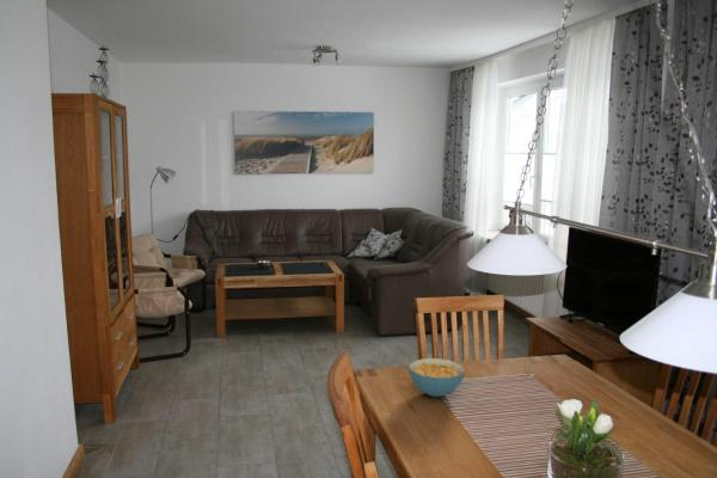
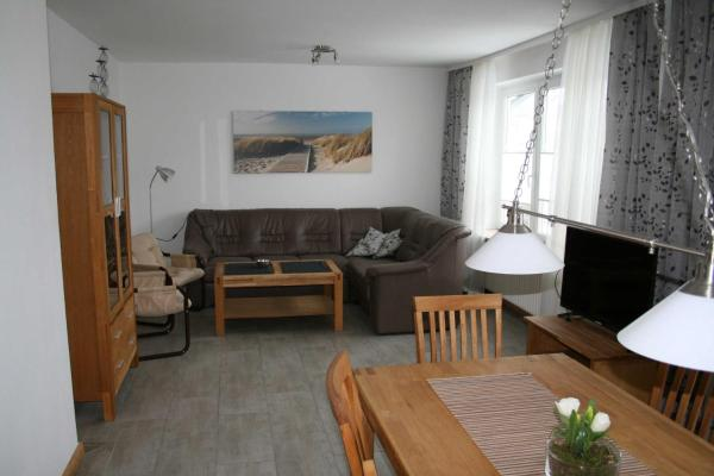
- cereal bowl [407,357,466,398]
